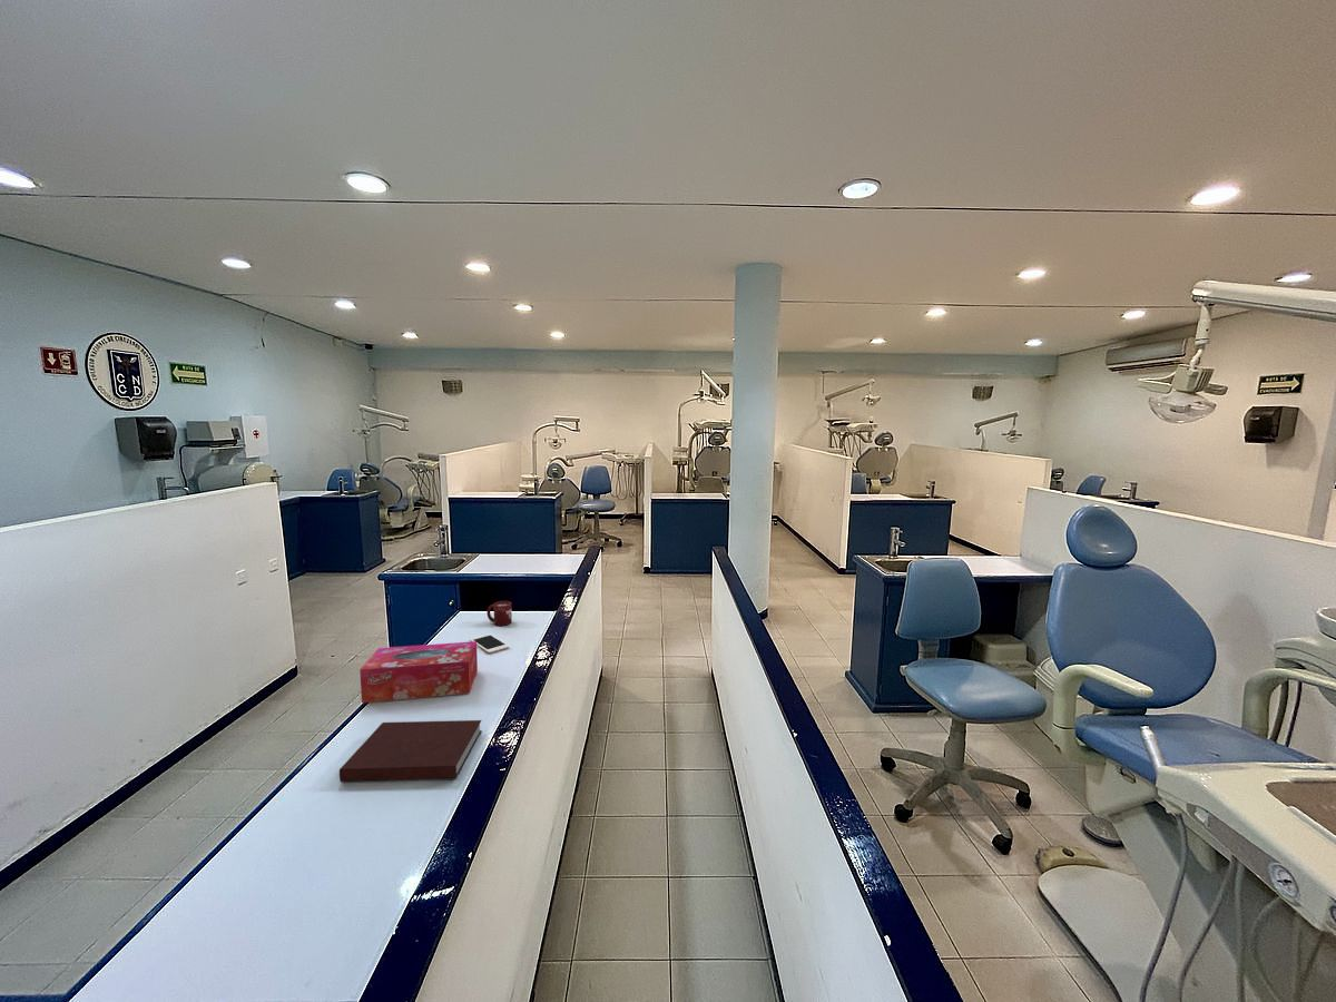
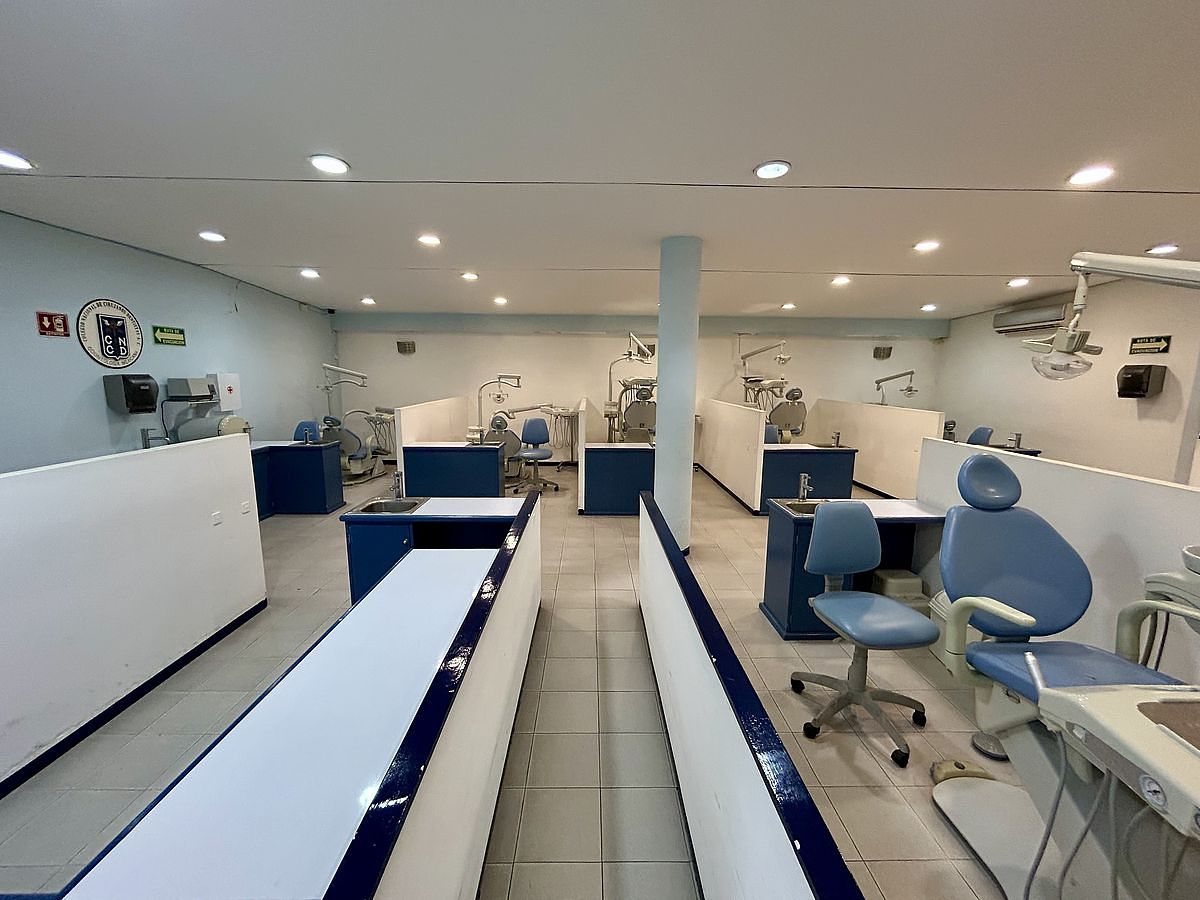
- tissue box [358,641,479,704]
- cell phone [469,633,510,655]
- cup [485,600,513,627]
- notebook [338,719,483,784]
